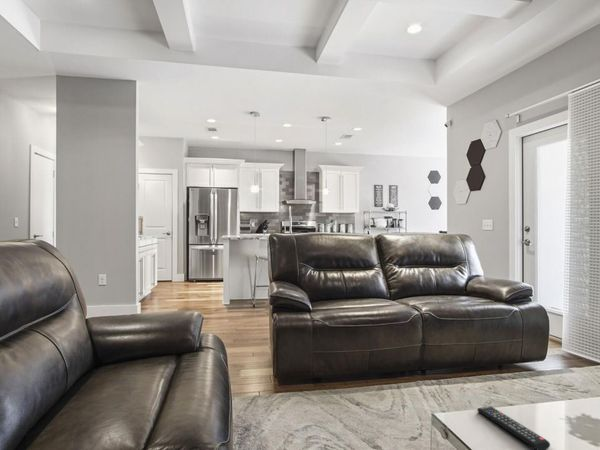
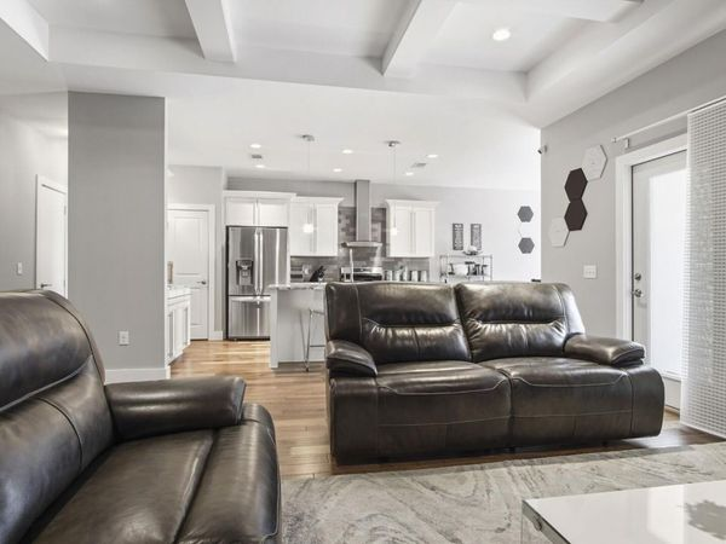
- remote control [476,405,551,450]
